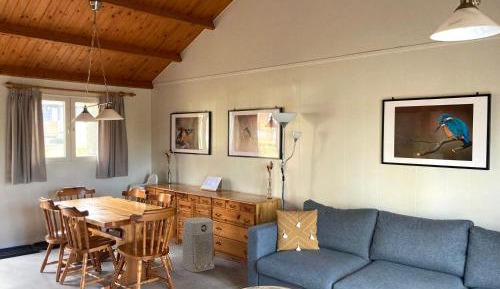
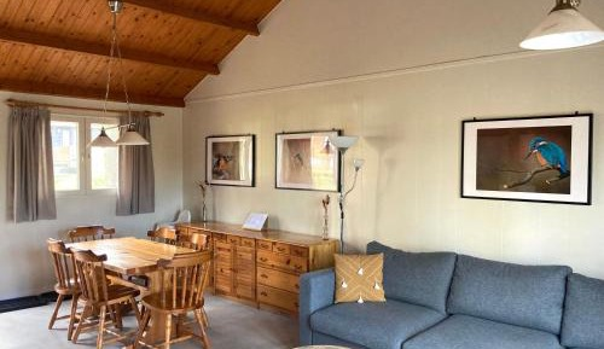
- air purifier [182,217,215,273]
